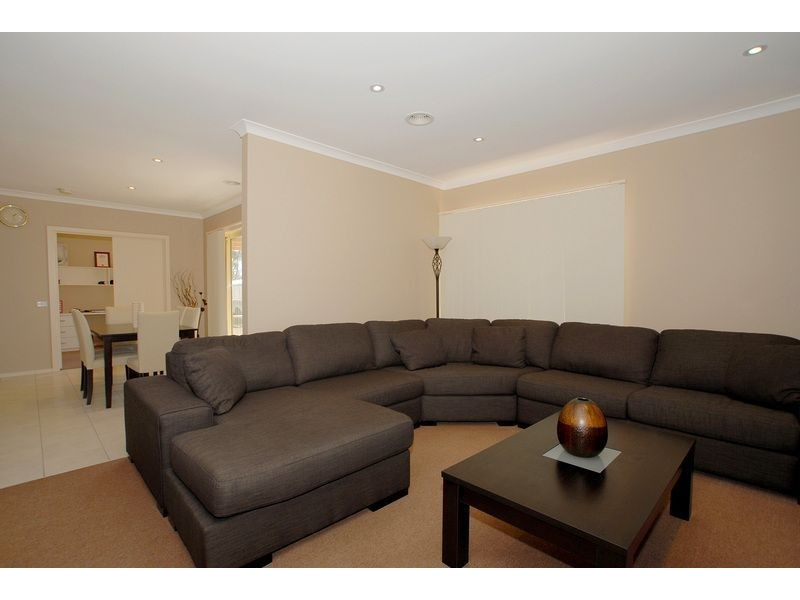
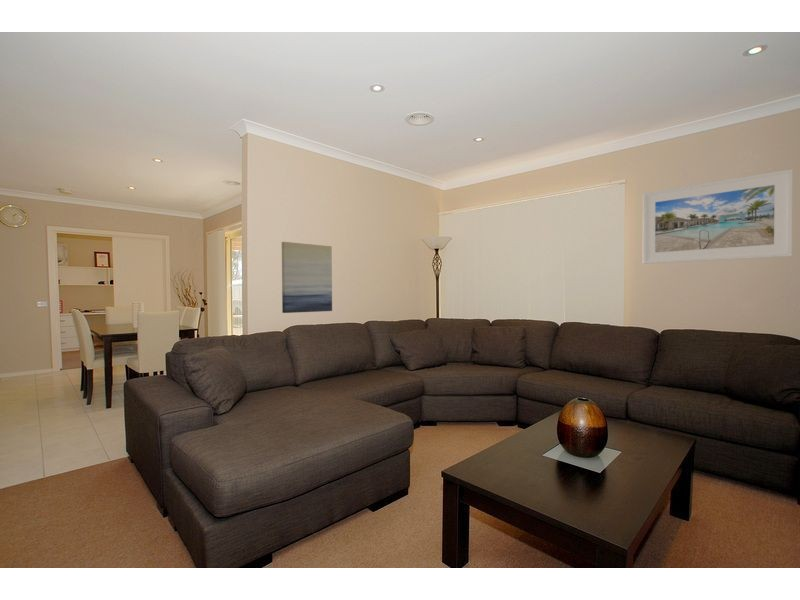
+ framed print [642,168,794,265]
+ wall art [281,241,333,314]
